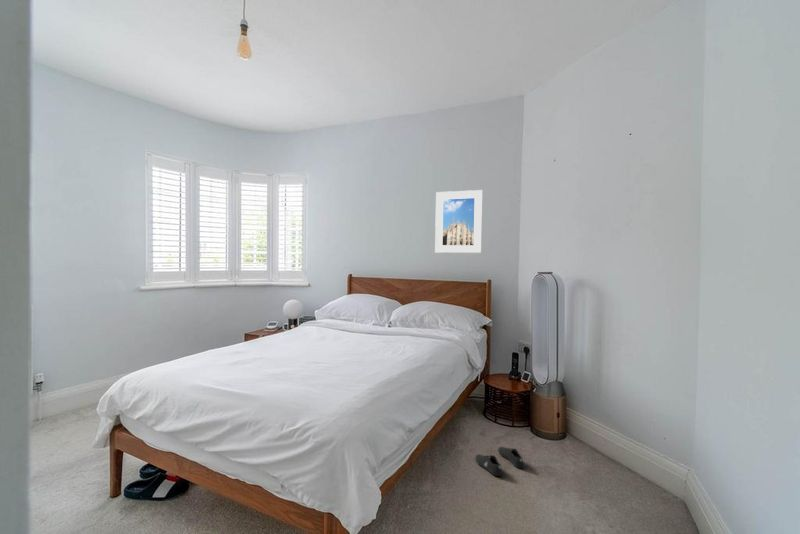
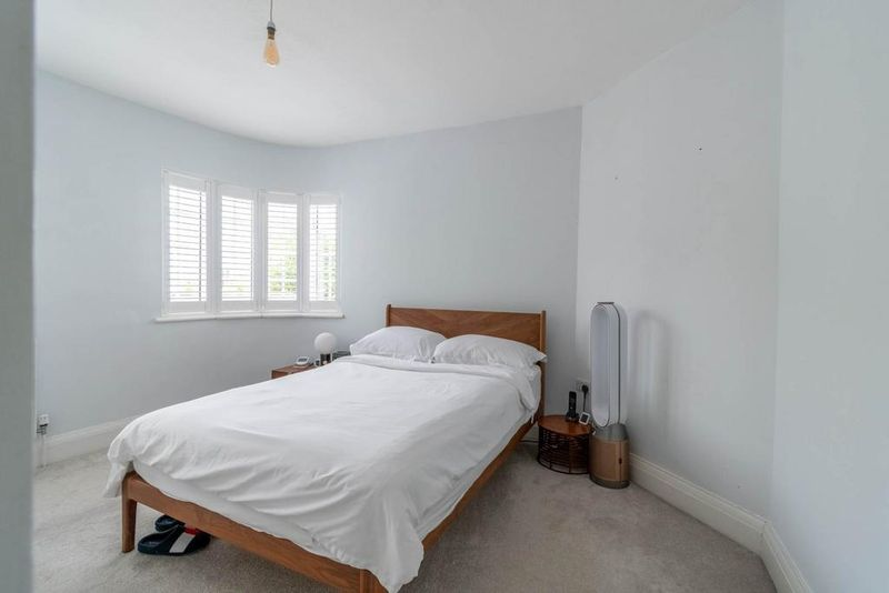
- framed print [434,189,484,254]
- shoe [474,446,525,477]
